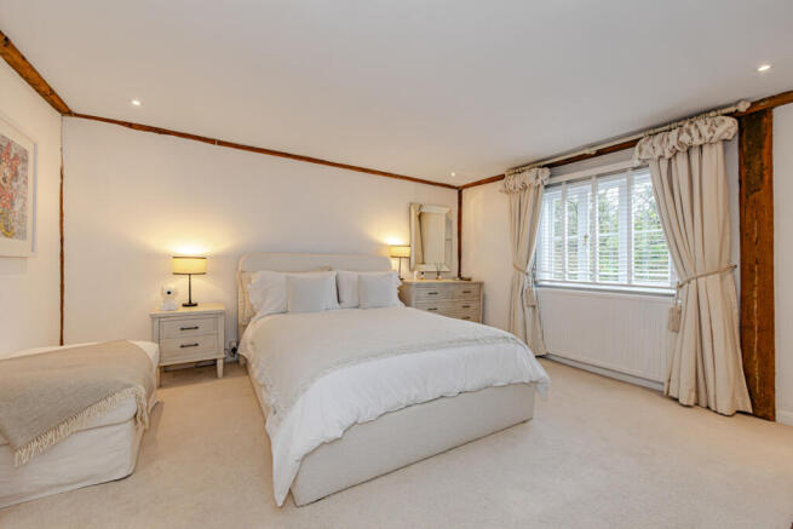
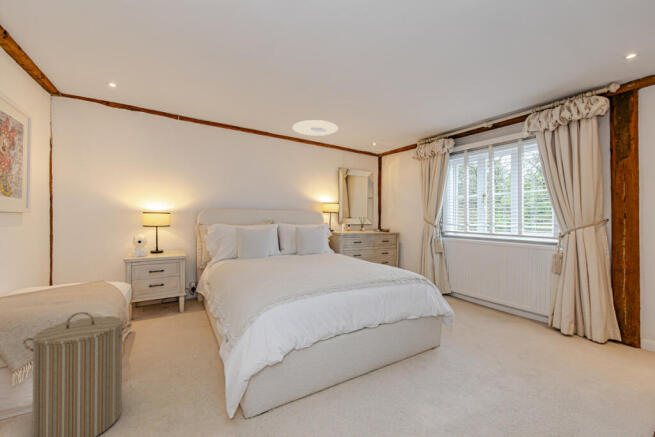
+ ceiling light [292,119,339,137]
+ laundry hamper [22,311,133,437]
